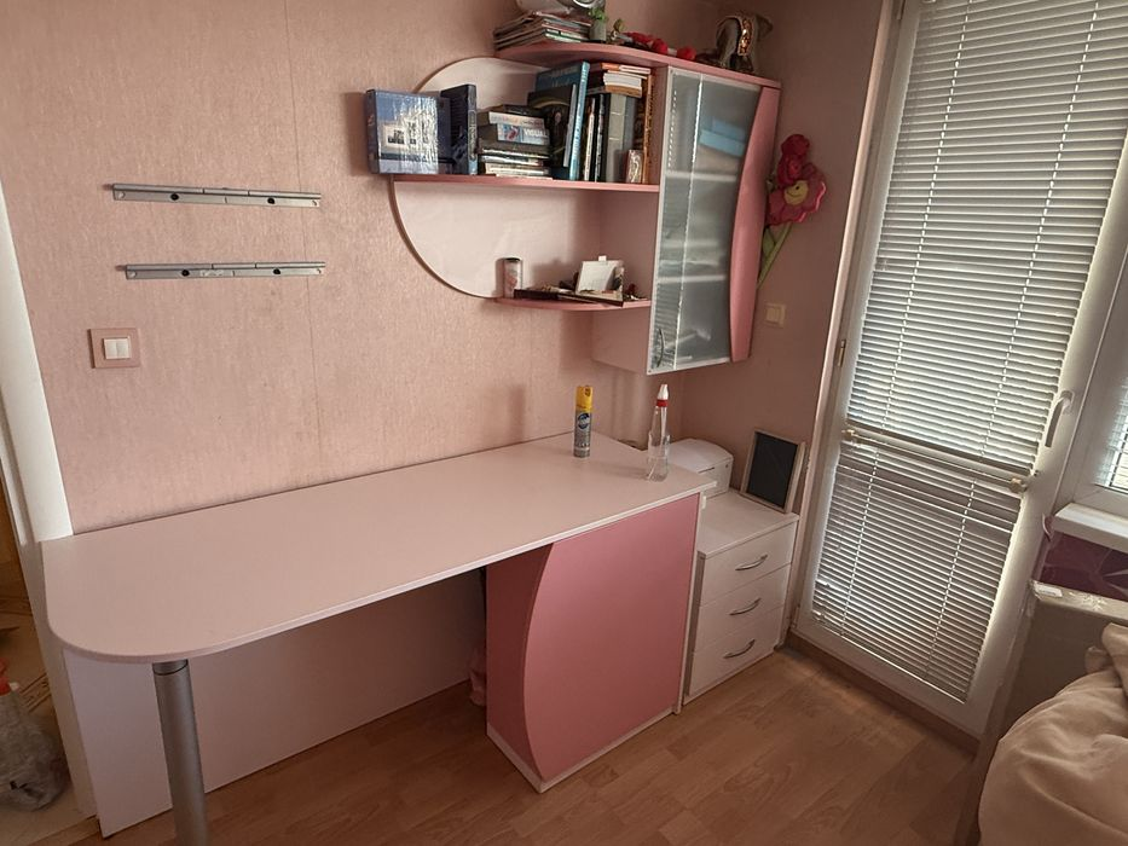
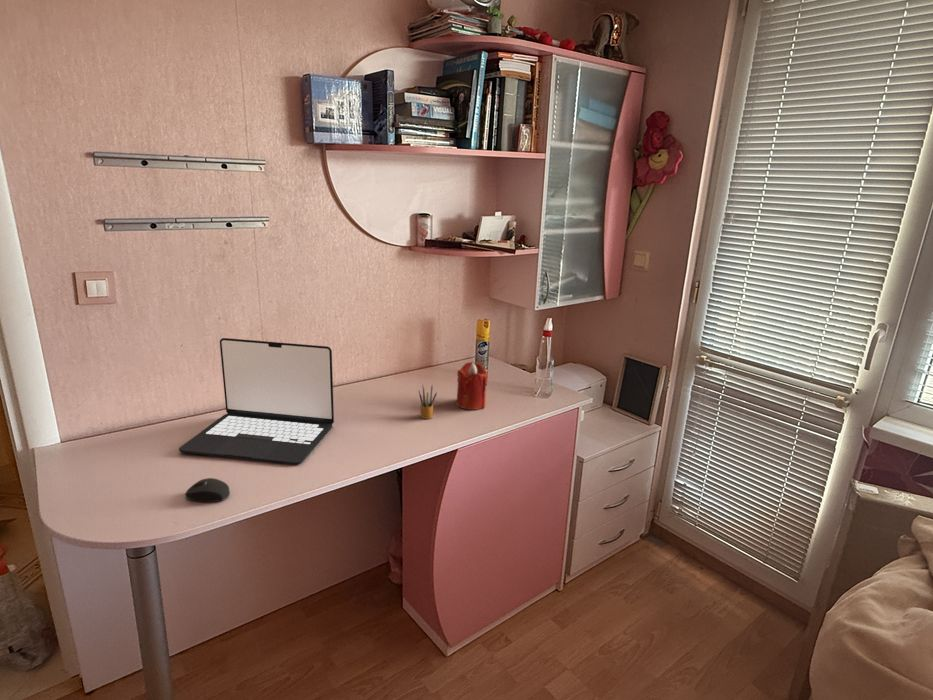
+ candle [455,361,489,411]
+ pencil box [417,384,438,420]
+ laptop [178,337,335,466]
+ mouse [185,477,231,503]
